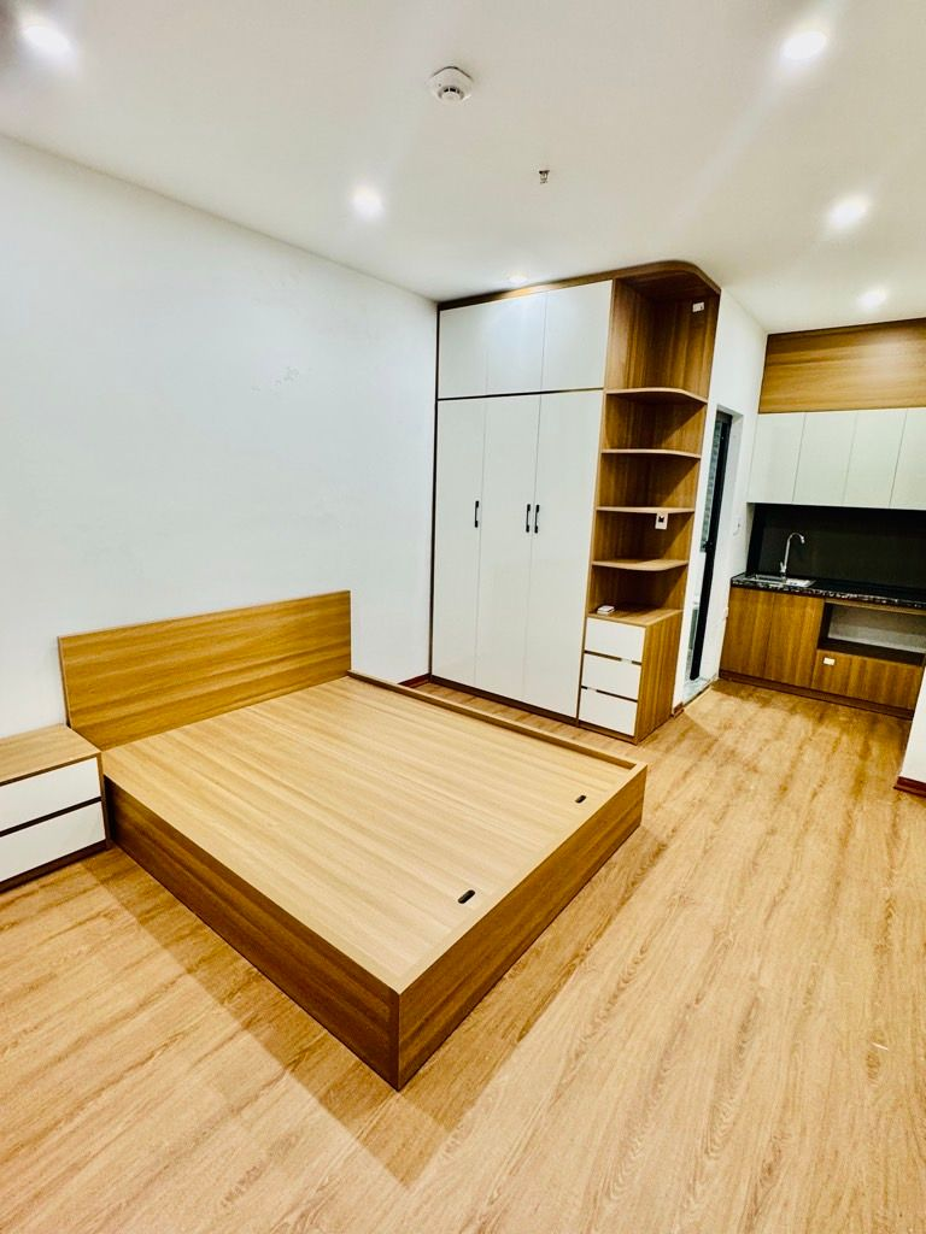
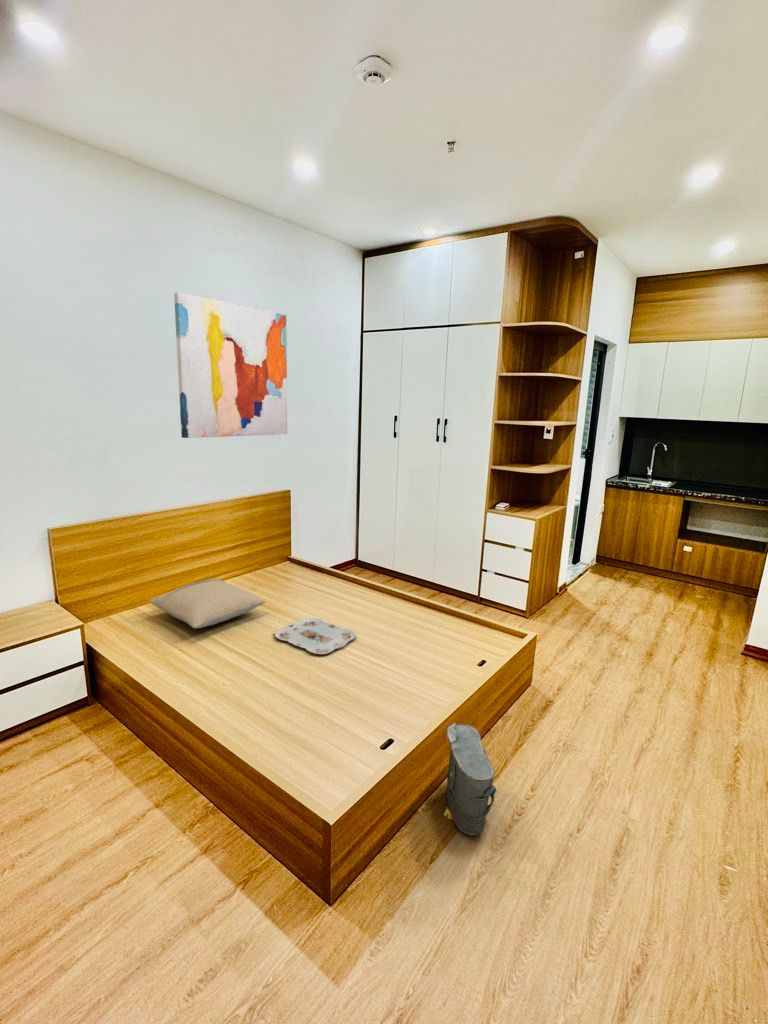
+ serving tray [274,617,357,655]
+ pillow [147,578,267,629]
+ wall art [173,291,288,439]
+ bag [443,722,497,837]
